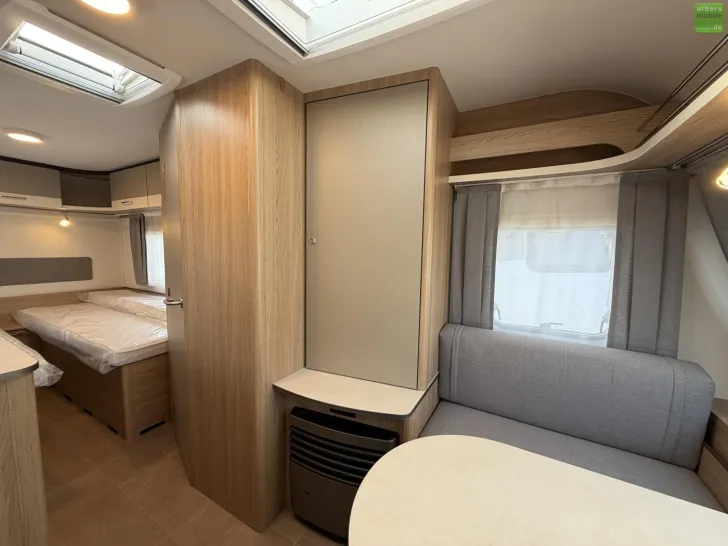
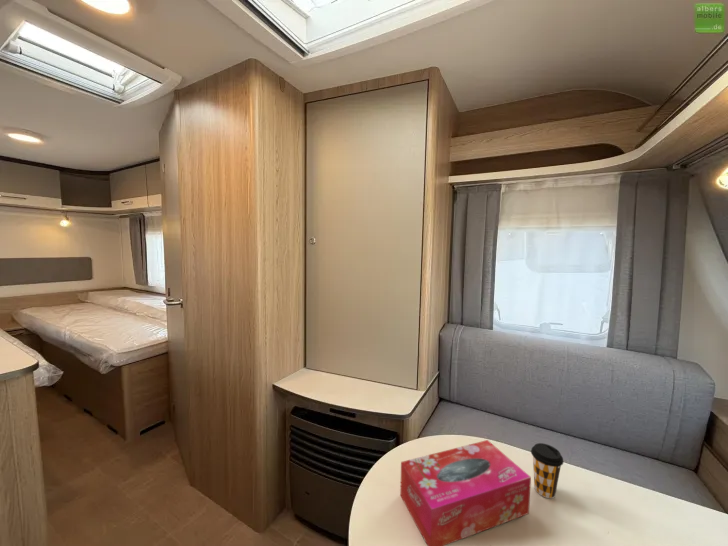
+ coffee cup [530,442,564,499]
+ tissue box [399,439,532,546]
